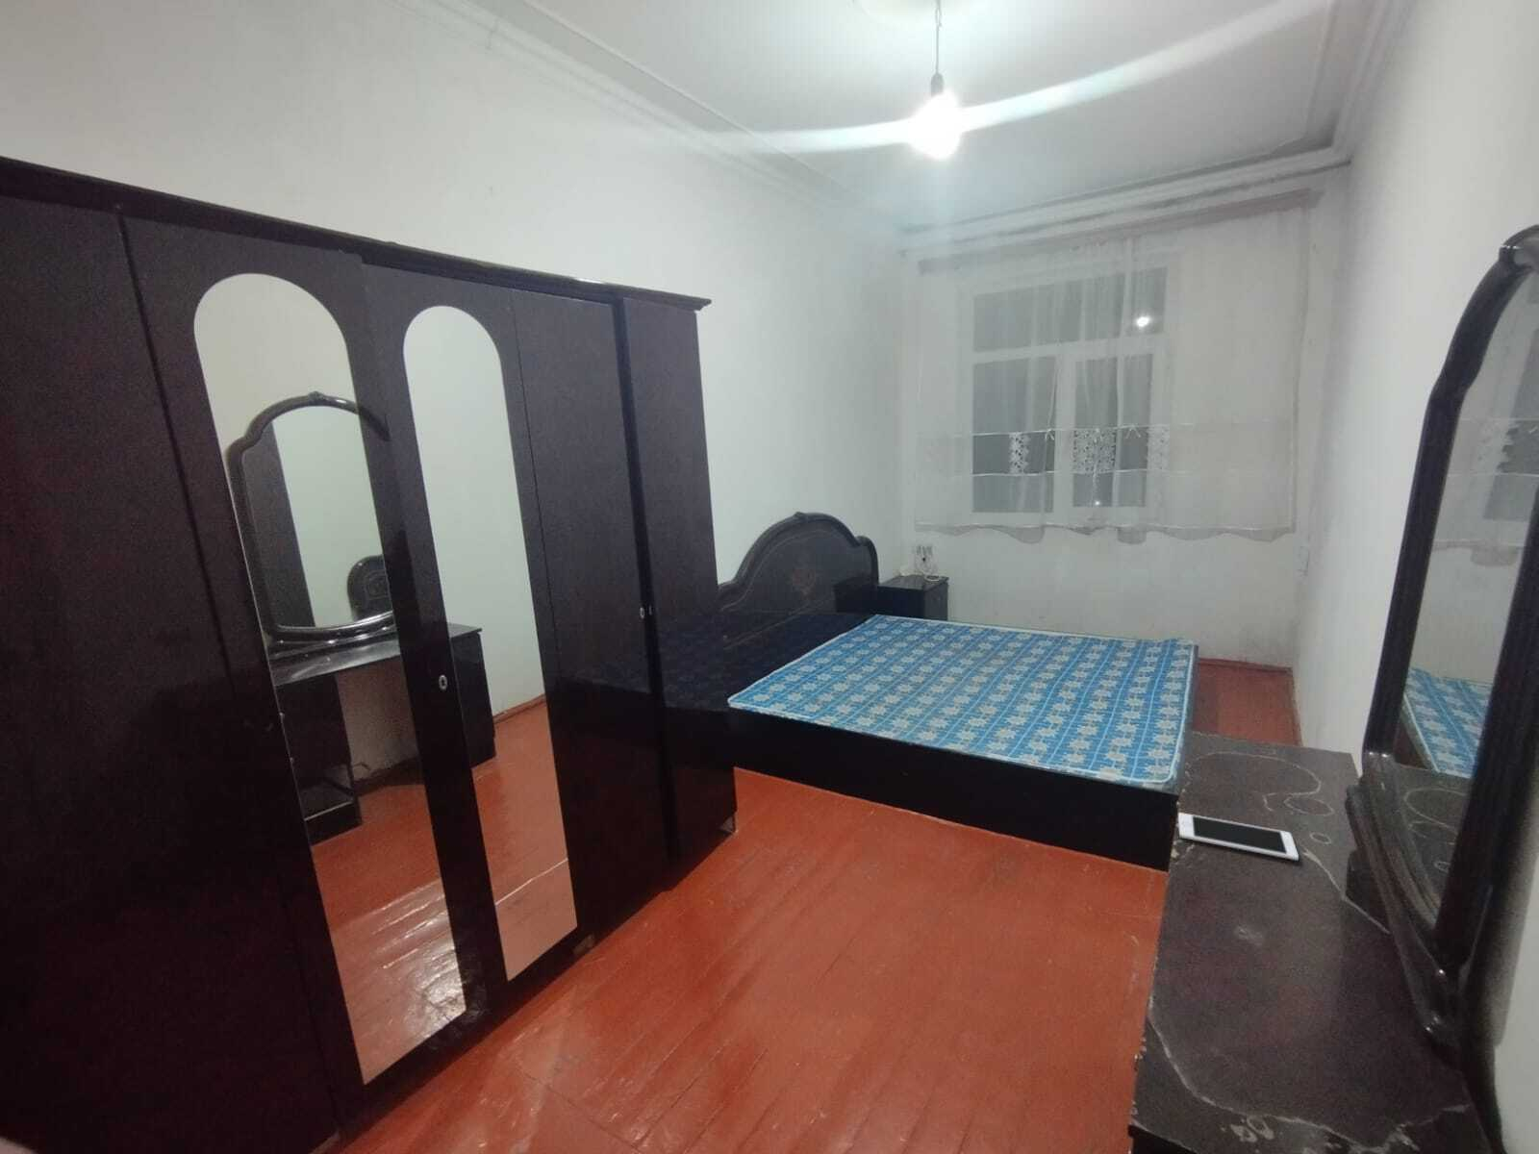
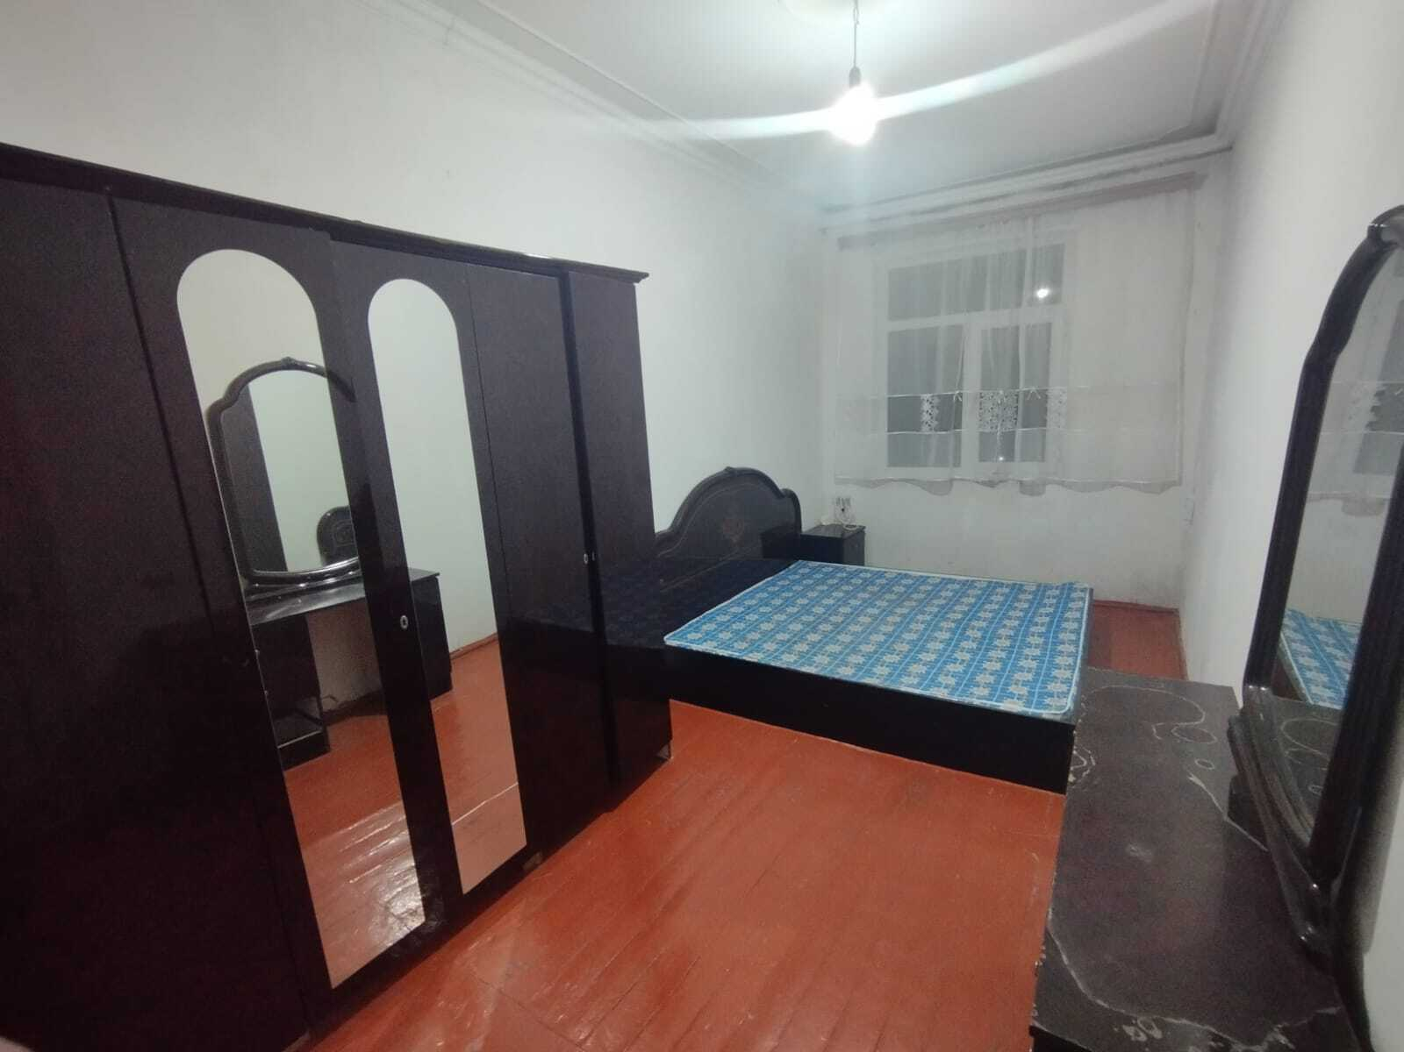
- cell phone [1178,812,1299,861]
